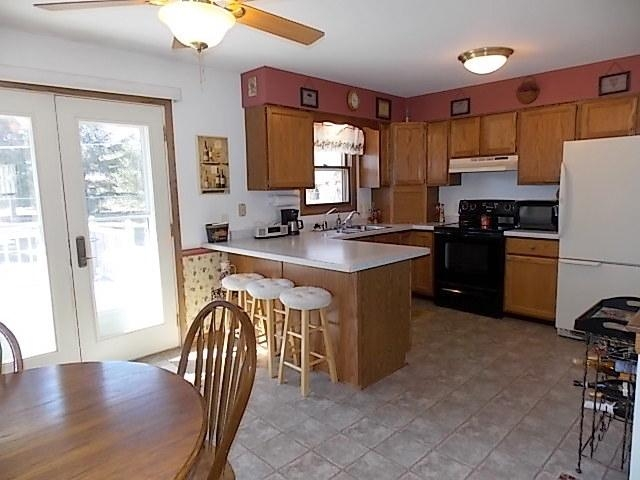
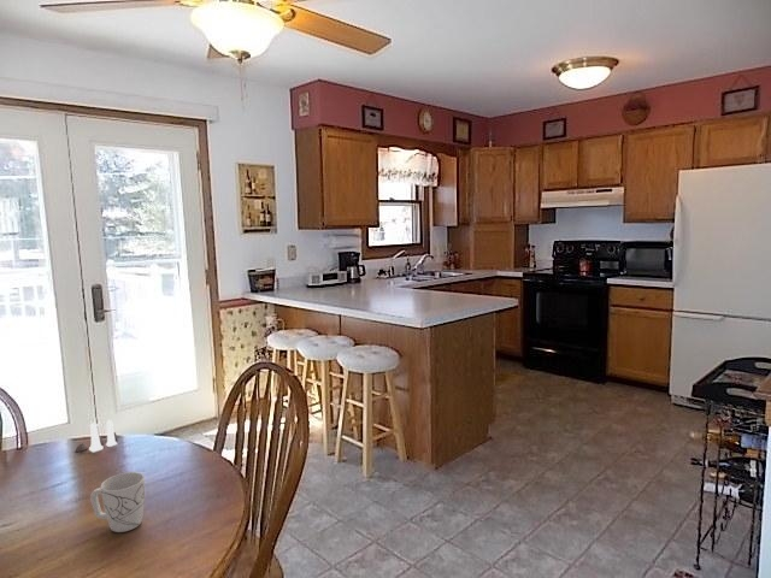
+ salt and pepper shaker set [75,419,118,453]
+ mug [89,471,146,533]
